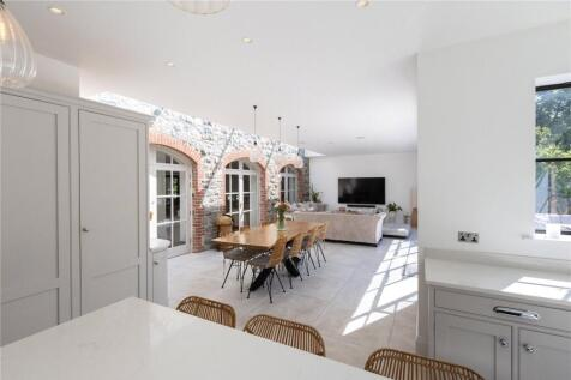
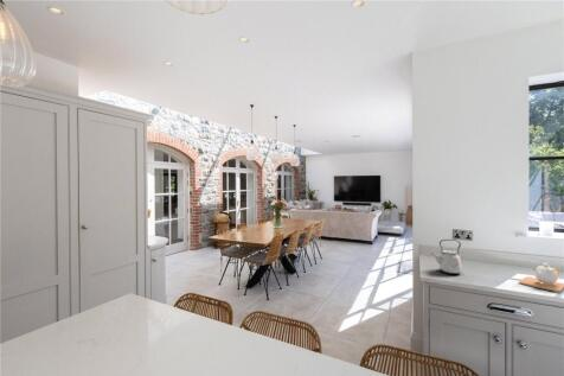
+ teapot [518,262,564,293]
+ kettle [430,238,463,275]
